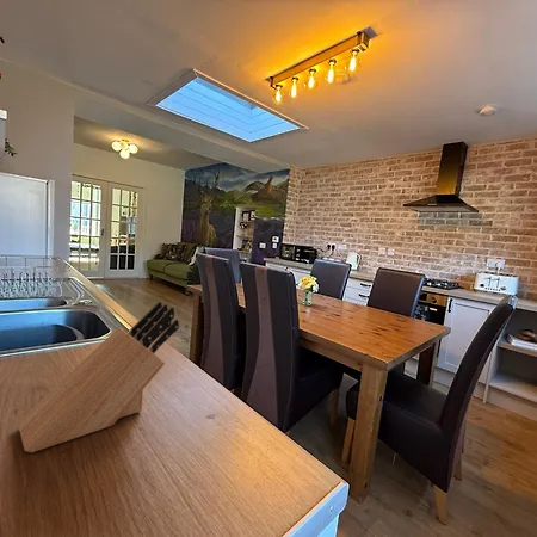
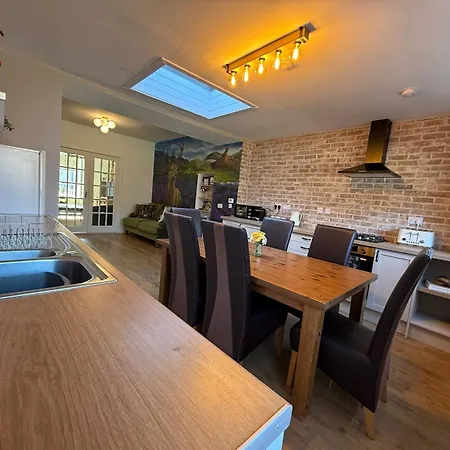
- knife block [17,301,180,453]
